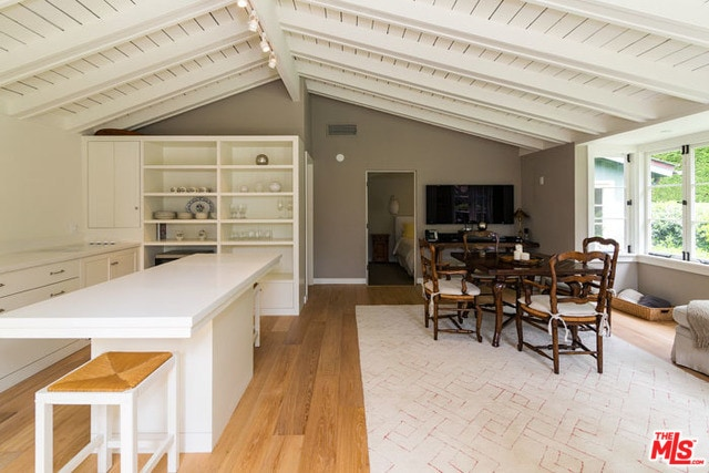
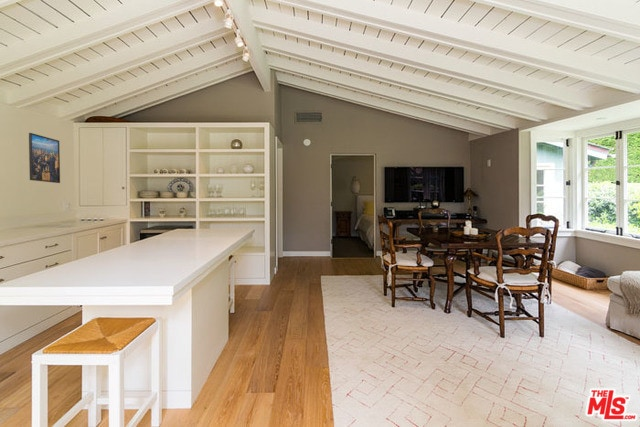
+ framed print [28,132,61,184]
